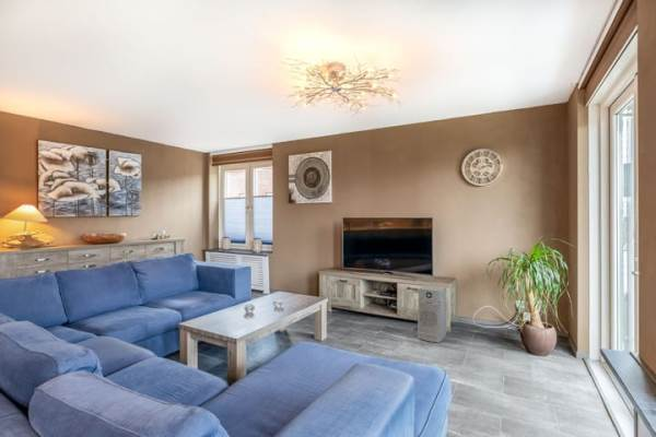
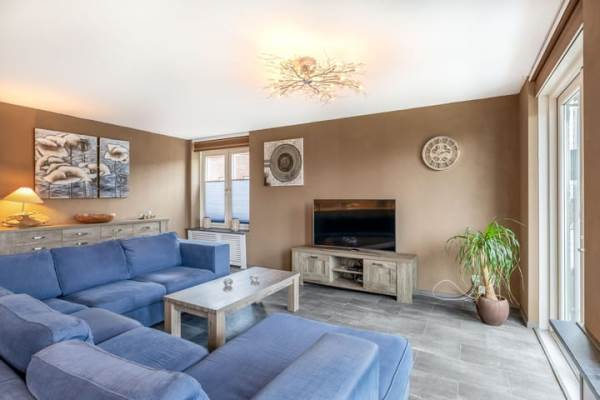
- air purifier [417,284,447,343]
